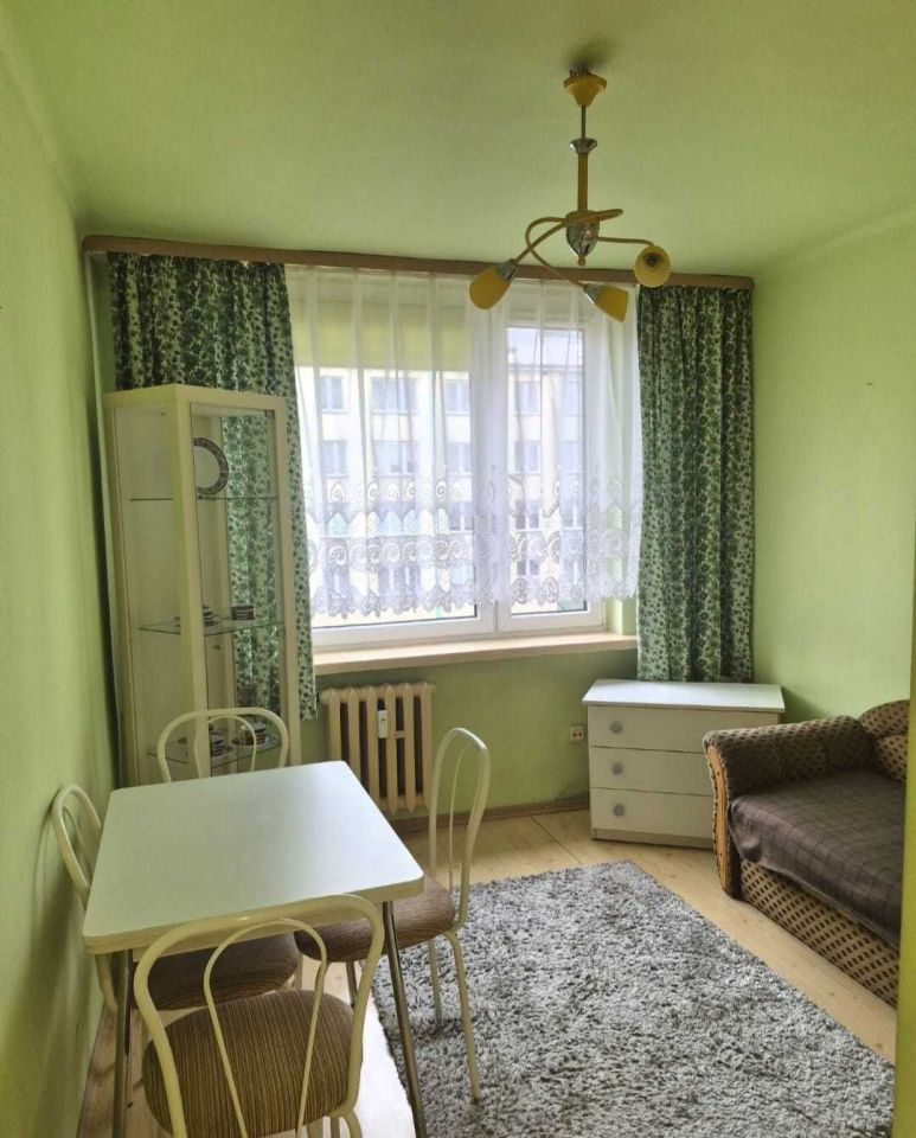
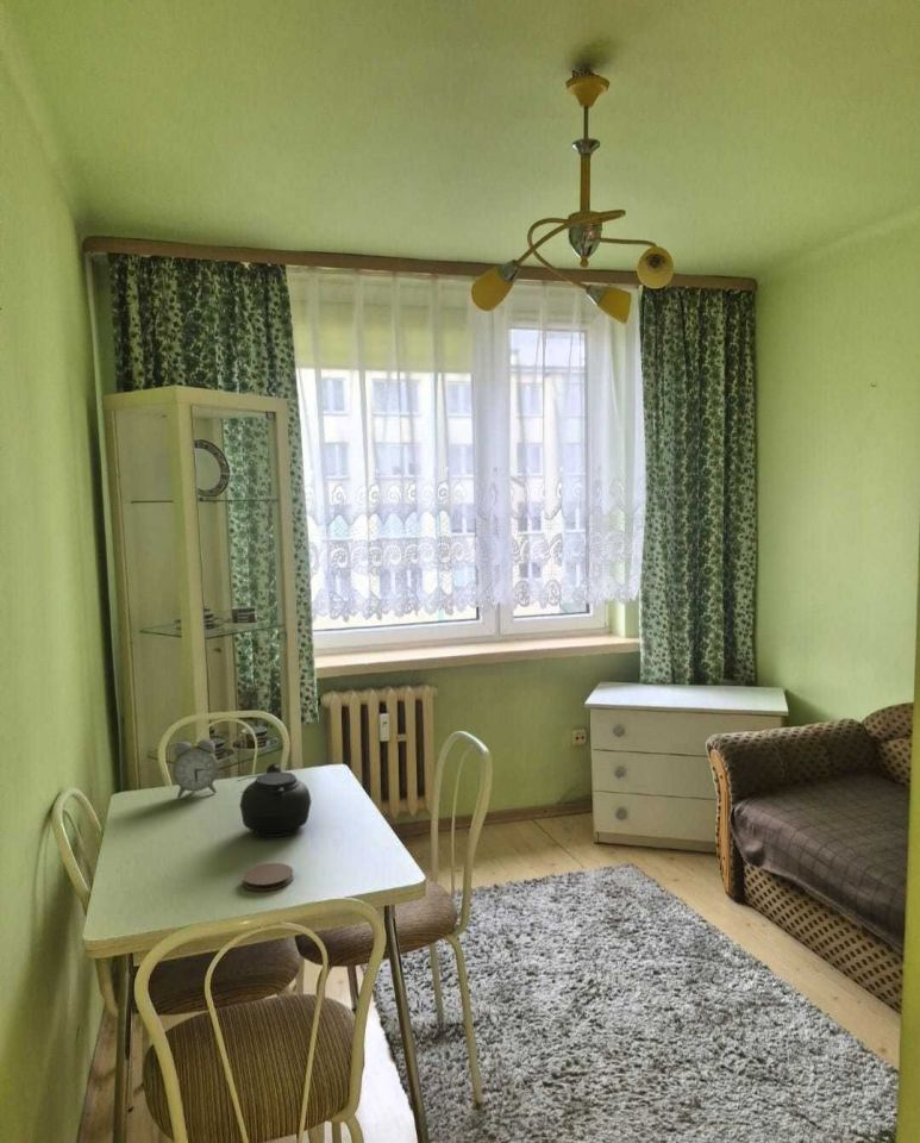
+ teapot [234,762,312,838]
+ alarm clock [171,737,219,799]
+ coaster [242,862,294,893]
